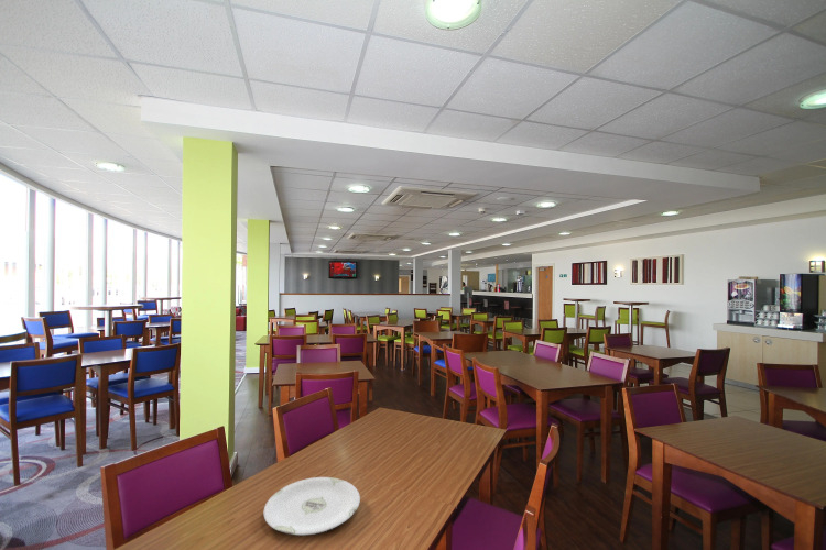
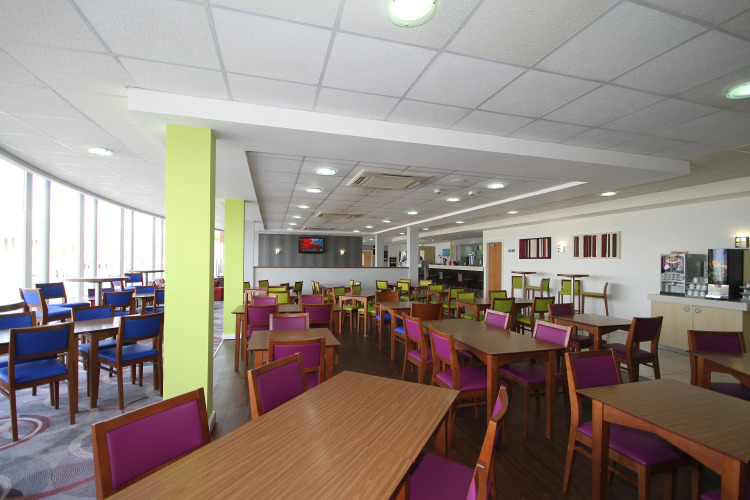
- plate [263,476,361,537]
